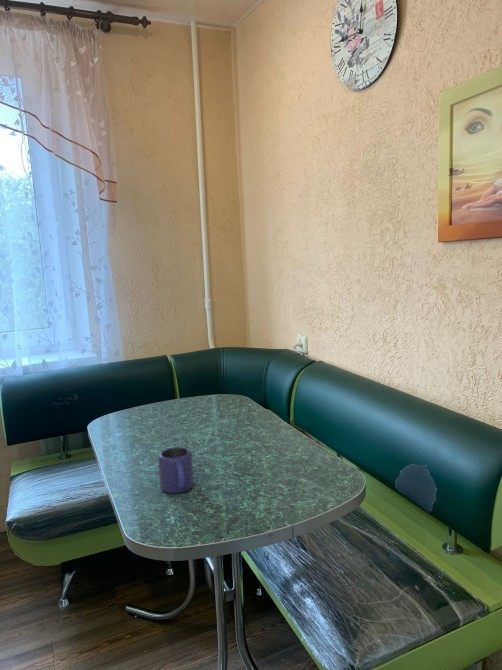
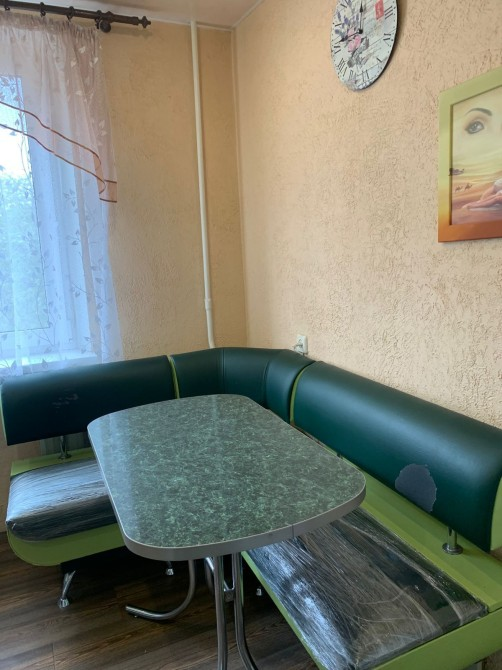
- mug [157,446,195,494]
